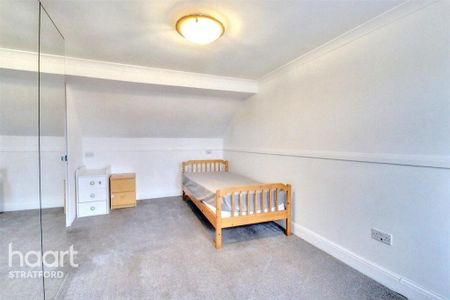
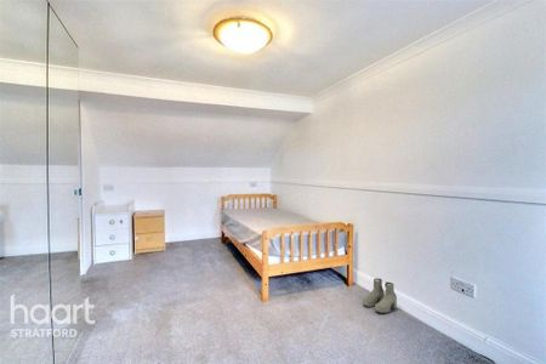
+ boots [362,278,398,314]
